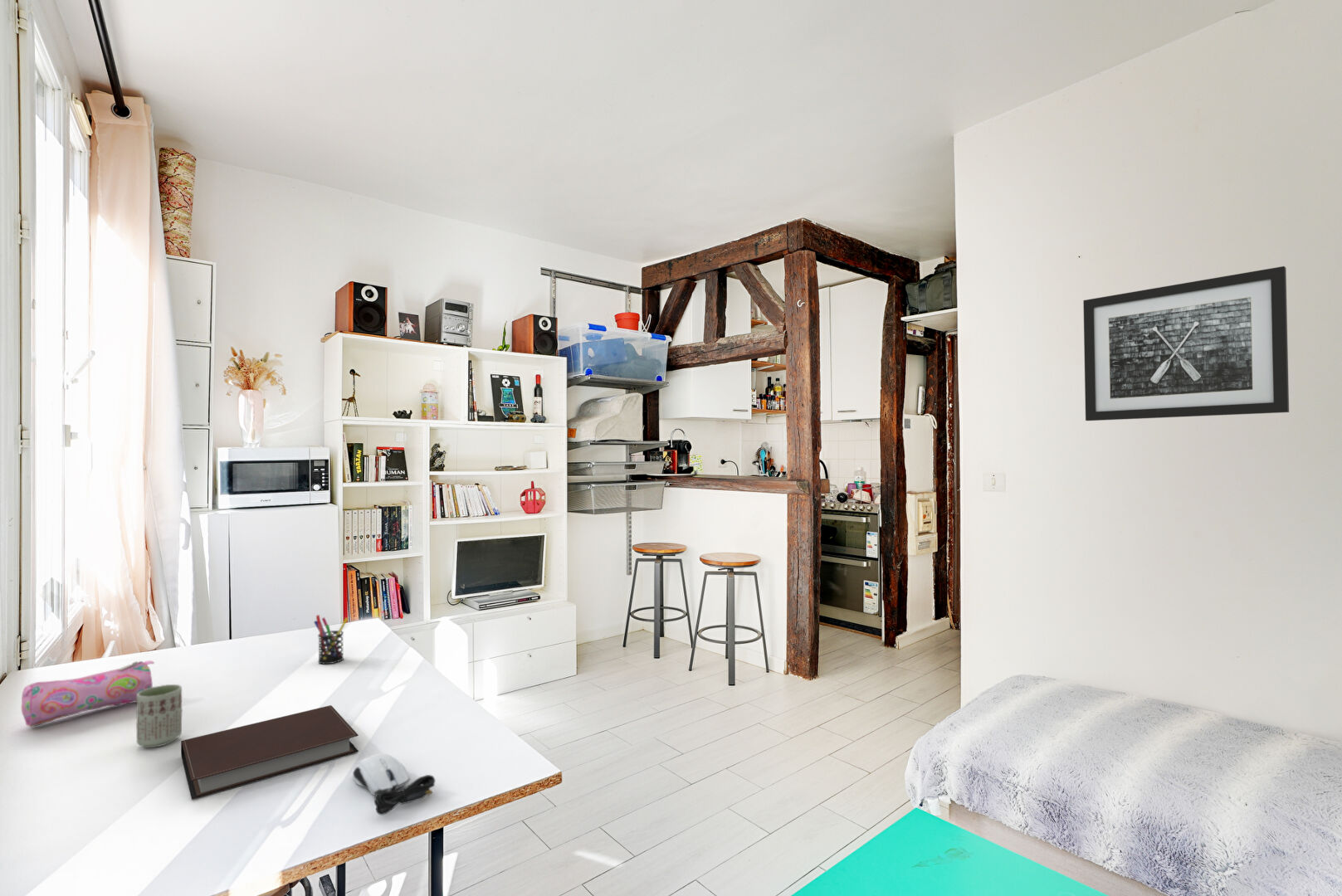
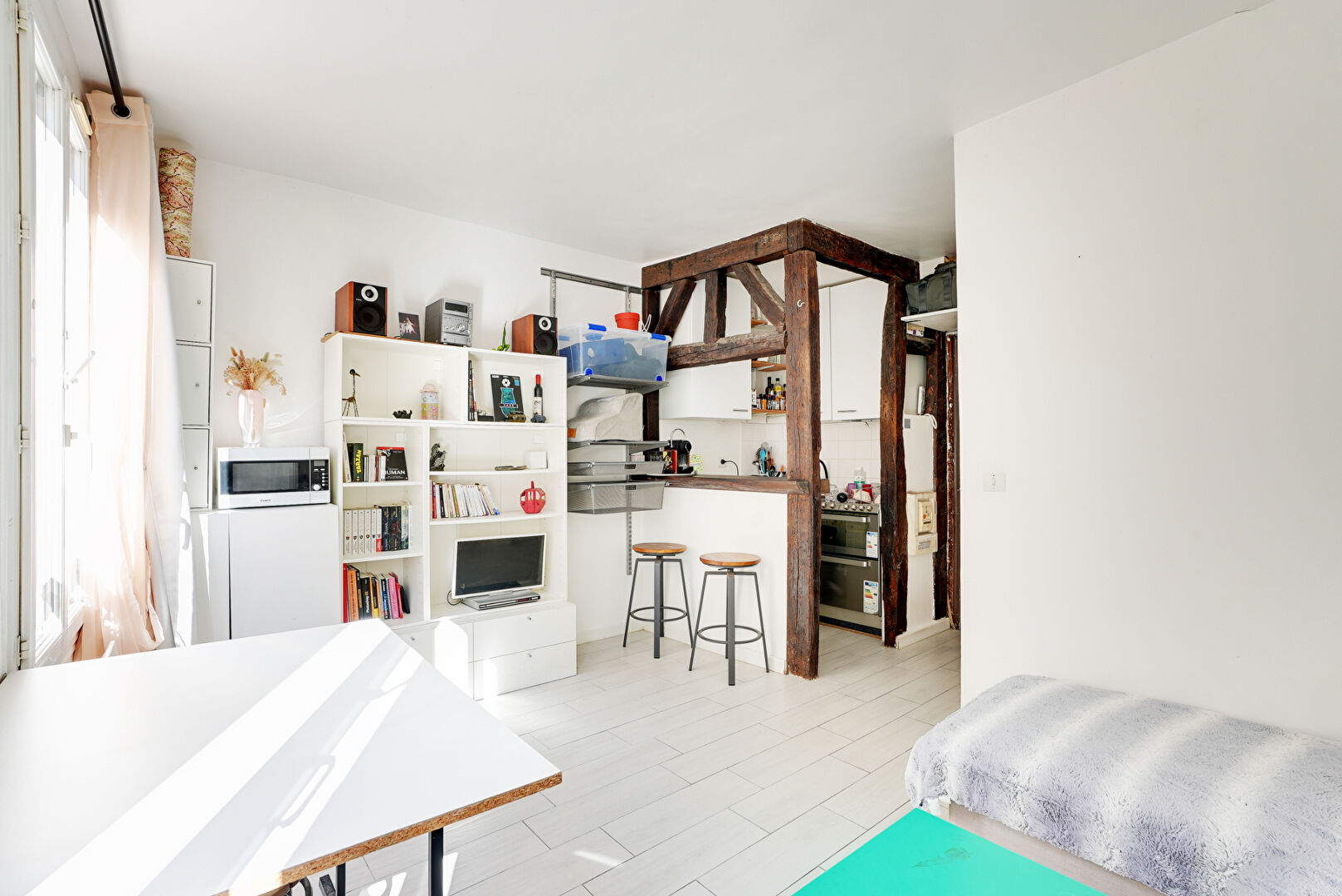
- wall art [1082,265,1290,421]
- pencil case [21,660,155,727]
- notebook [180,704,359,800]
- computer mouse [352,752,436,816]
- pen holder [313,614,349,665]
- cup [135,684,183,748]
